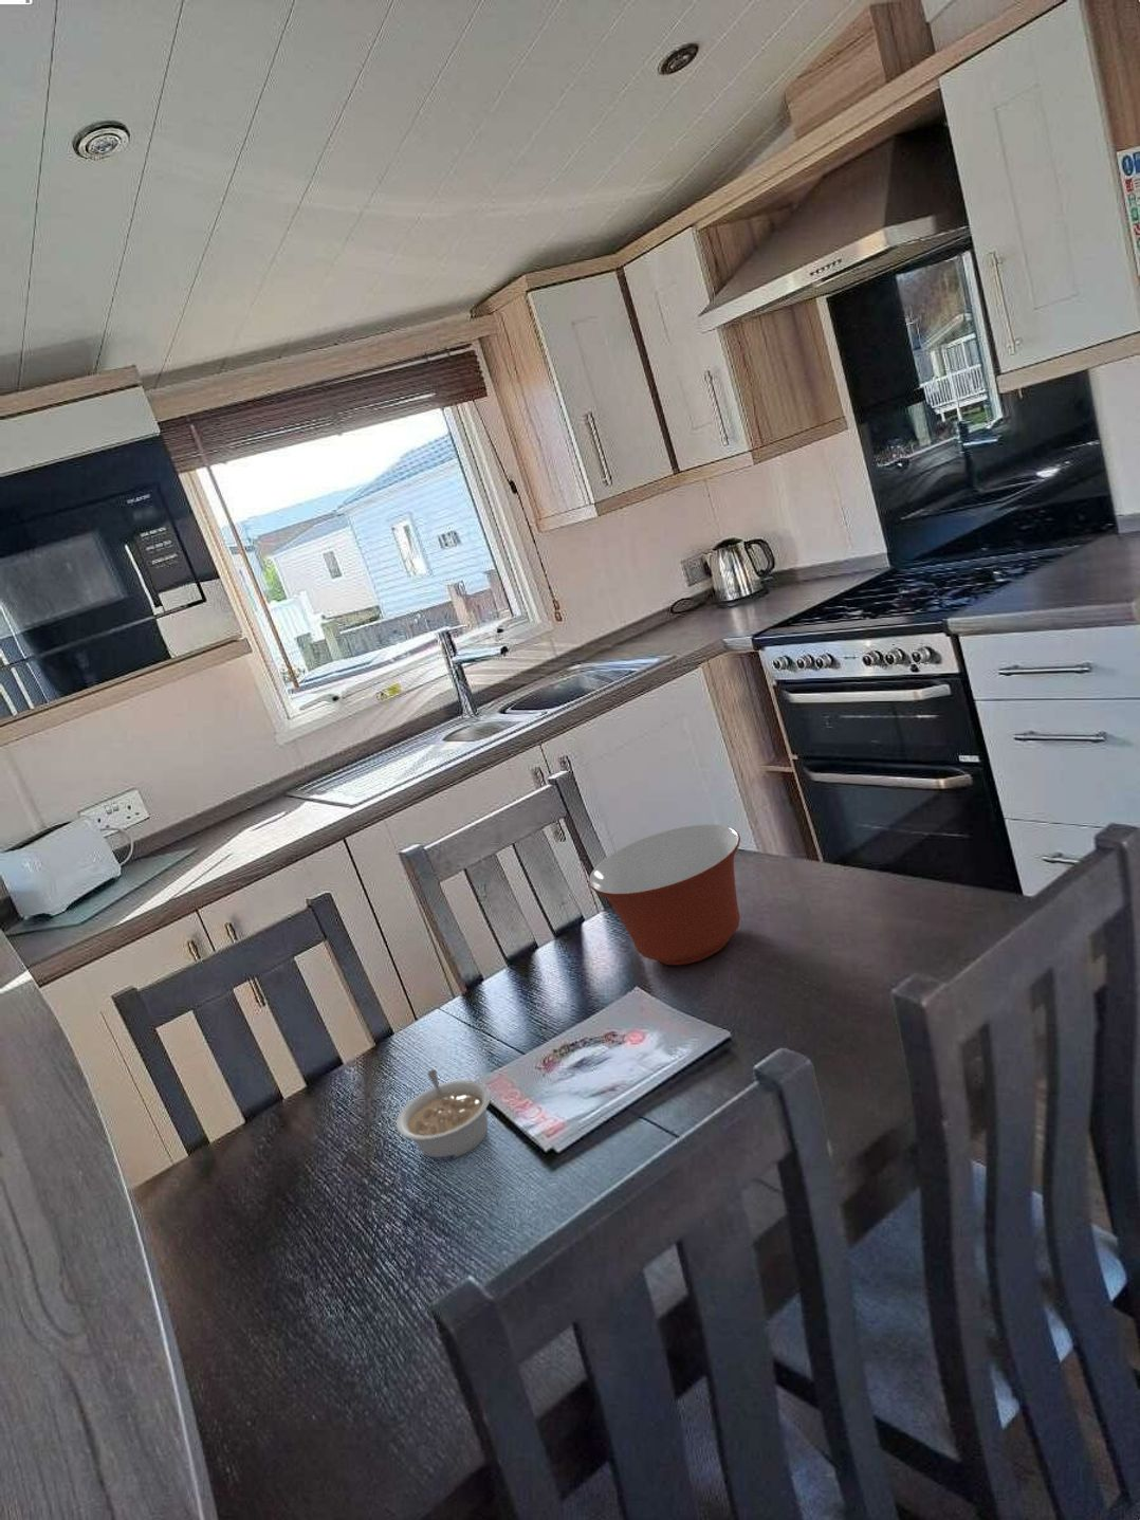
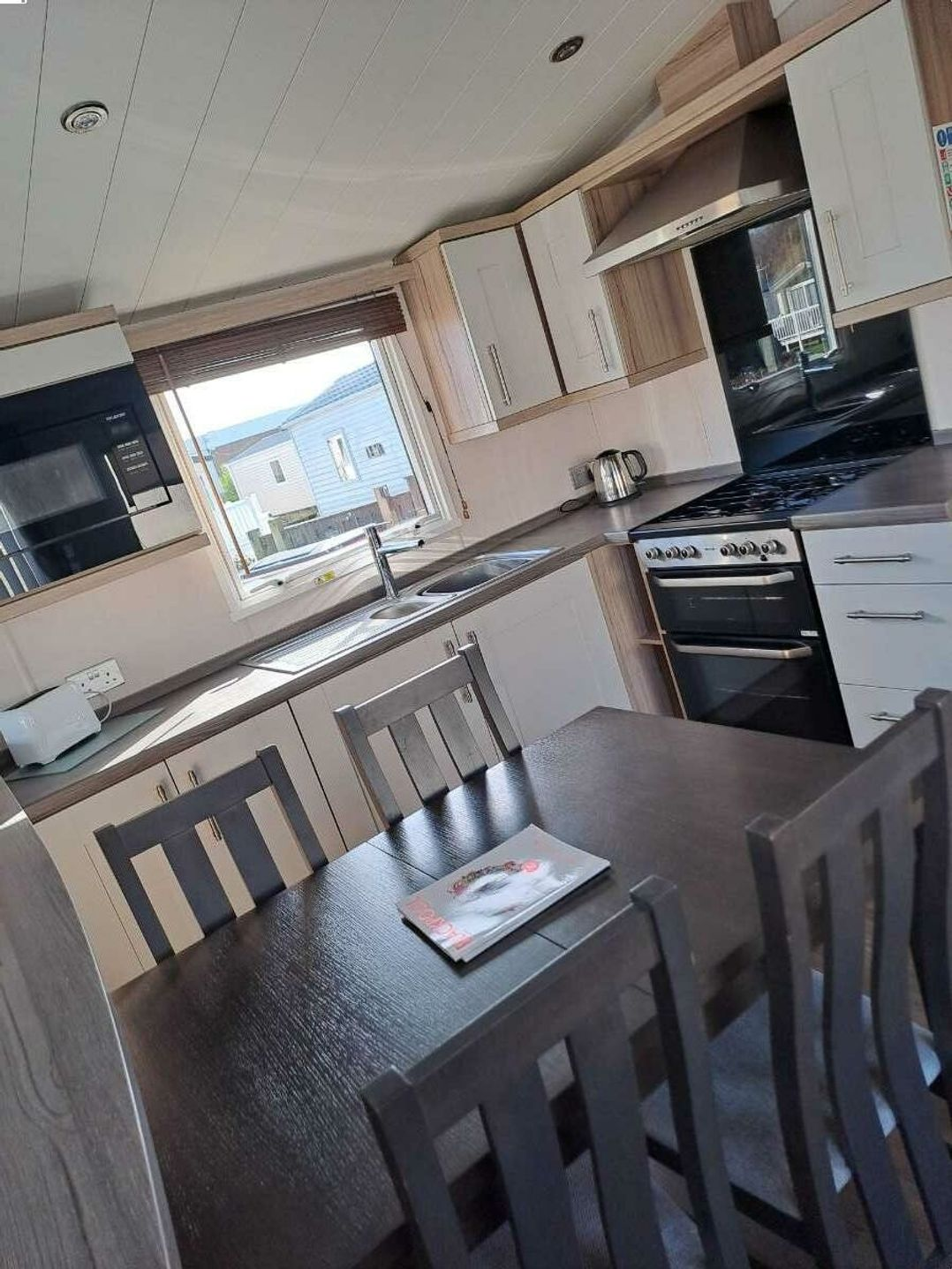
- legume [395,1068,492,1162]
- mixing bowl [588,823,741,965]
